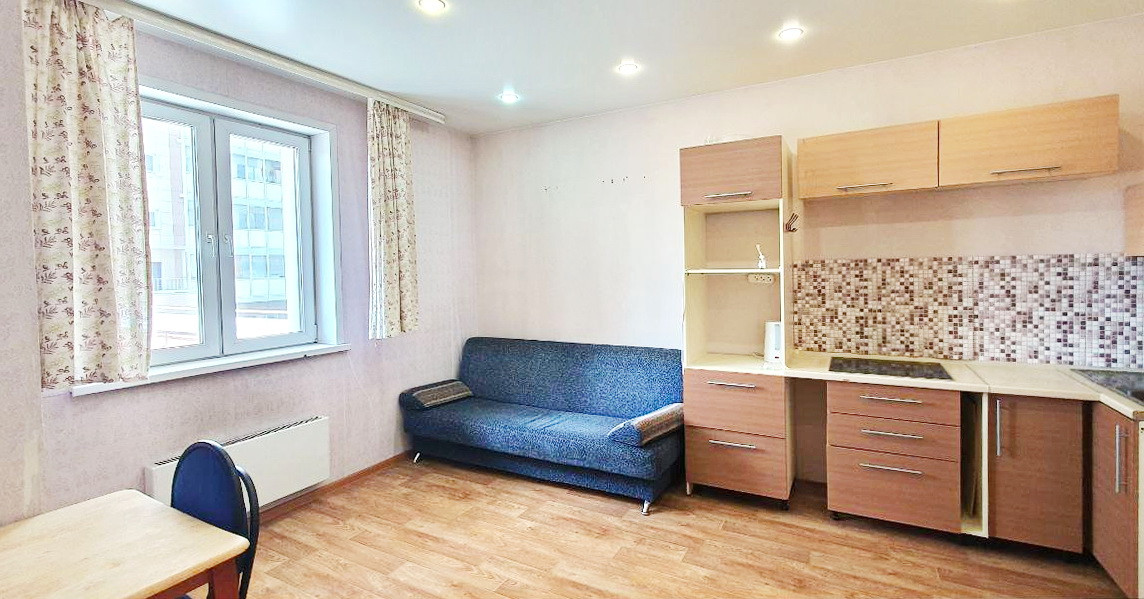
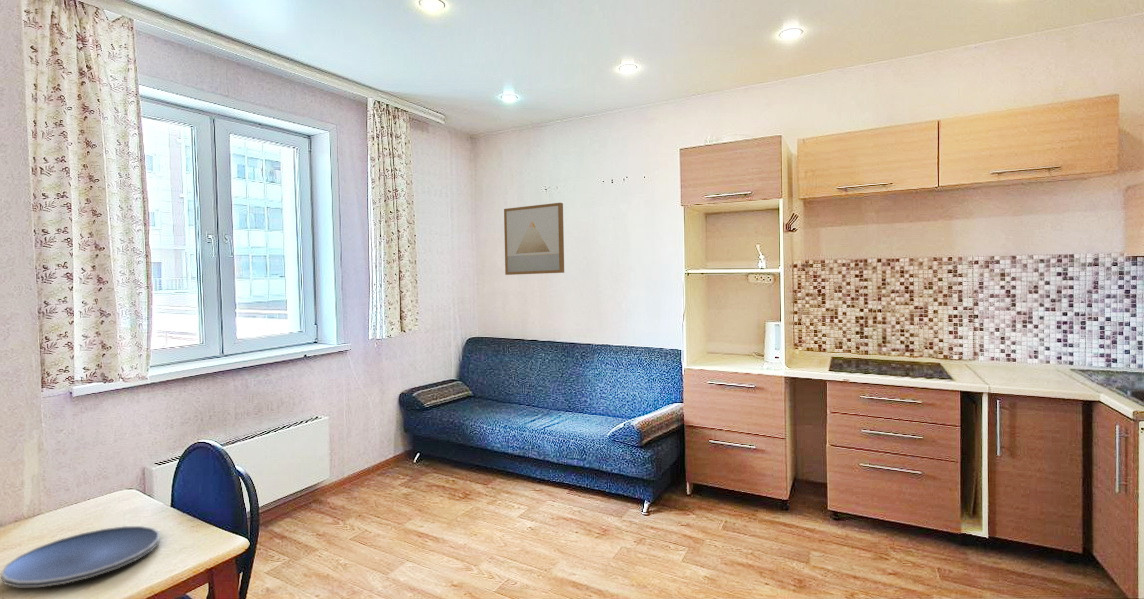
+ plate [0,525,161,588]
+ wall art [503,202,565,276]
